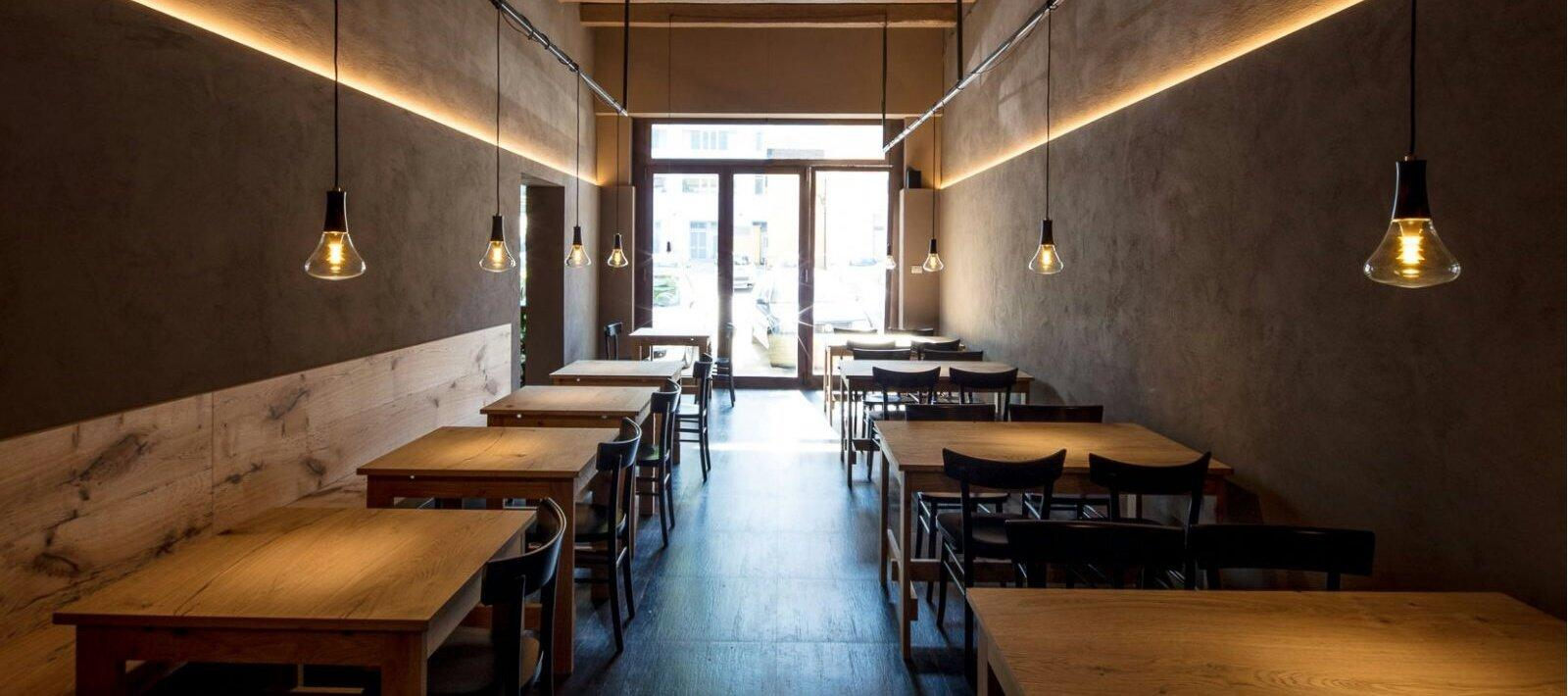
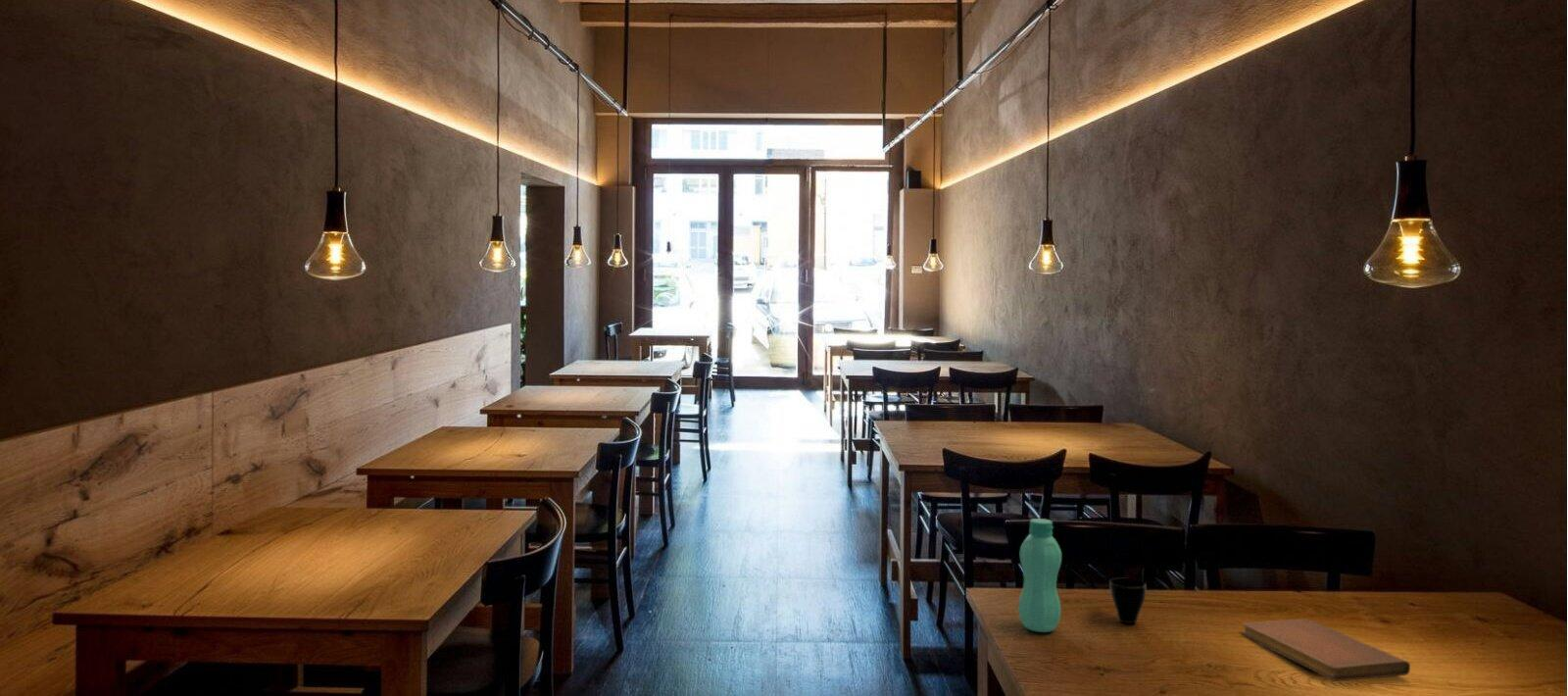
+ notebook [1242,618,1411,682]
+ bottle [1017,518,1062,633]
+ cup [1108,577,1148,624]
